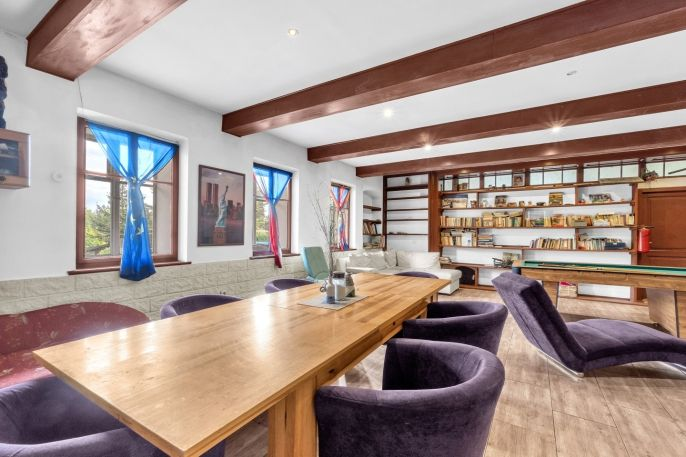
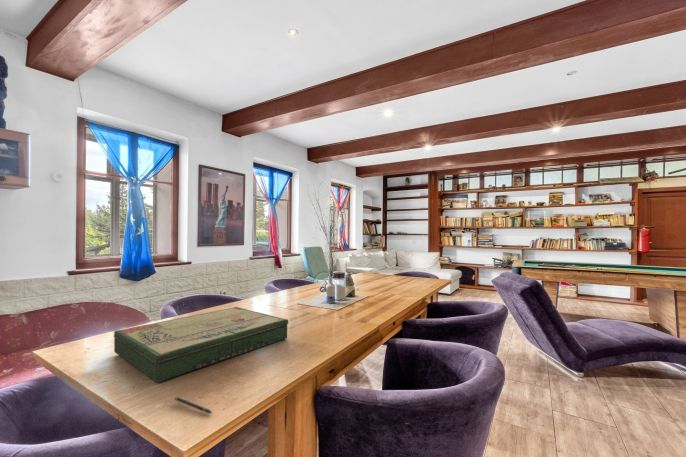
+ board game [113,306,289,383]
+ pen [174,396,213,414]
